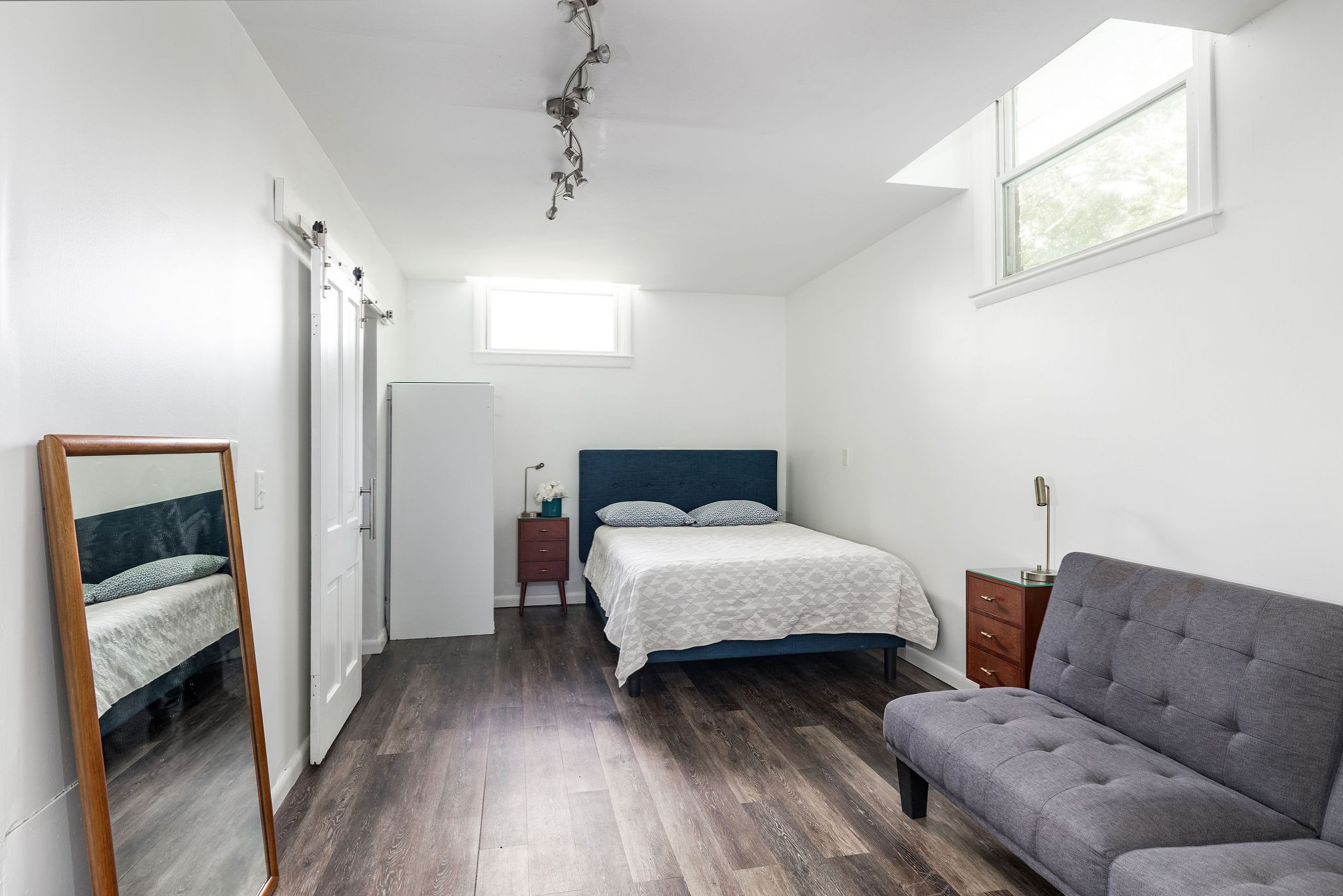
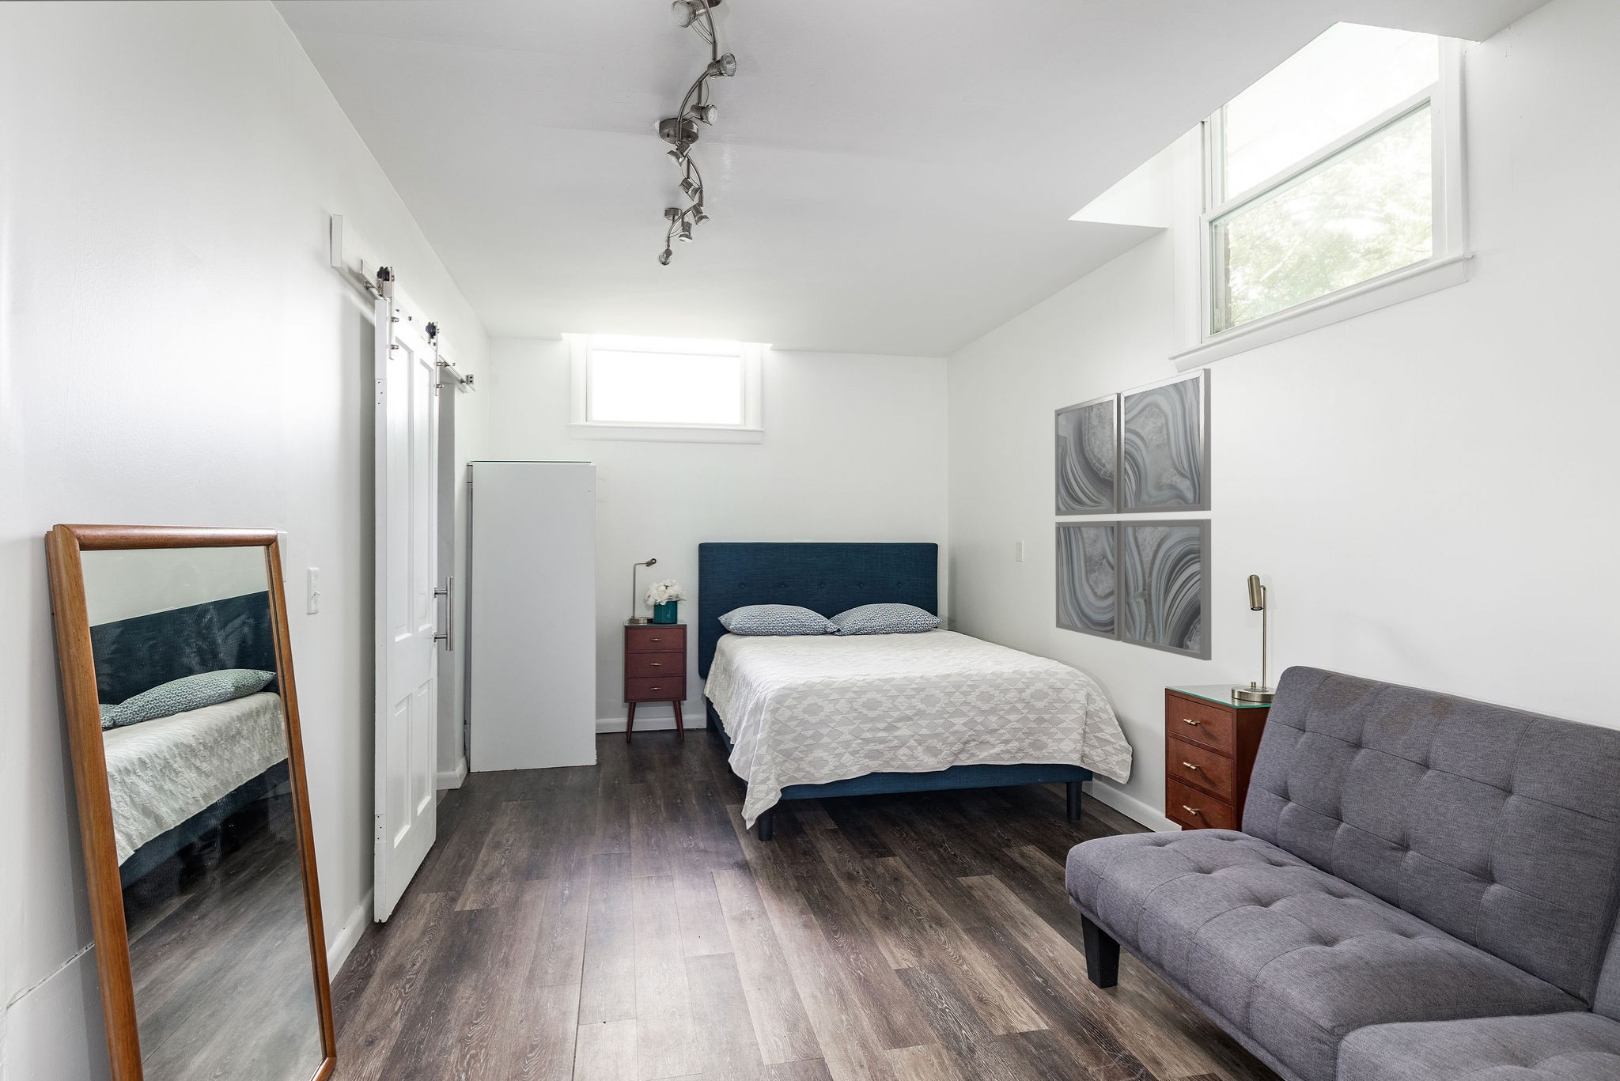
+ wall art [1054,368,1212,661]
